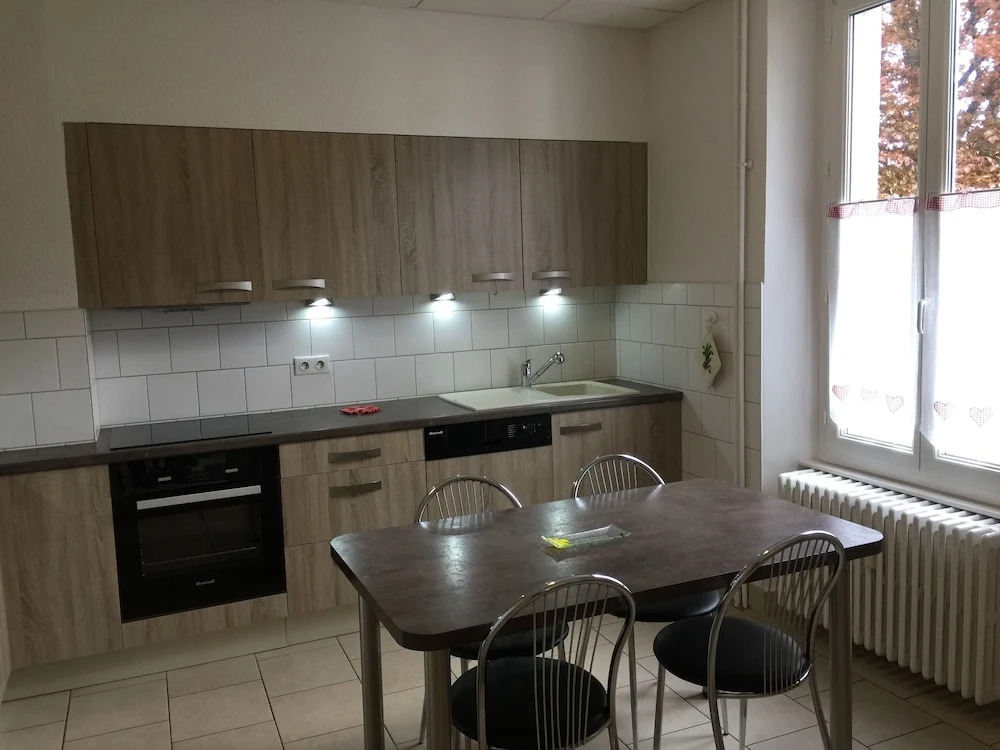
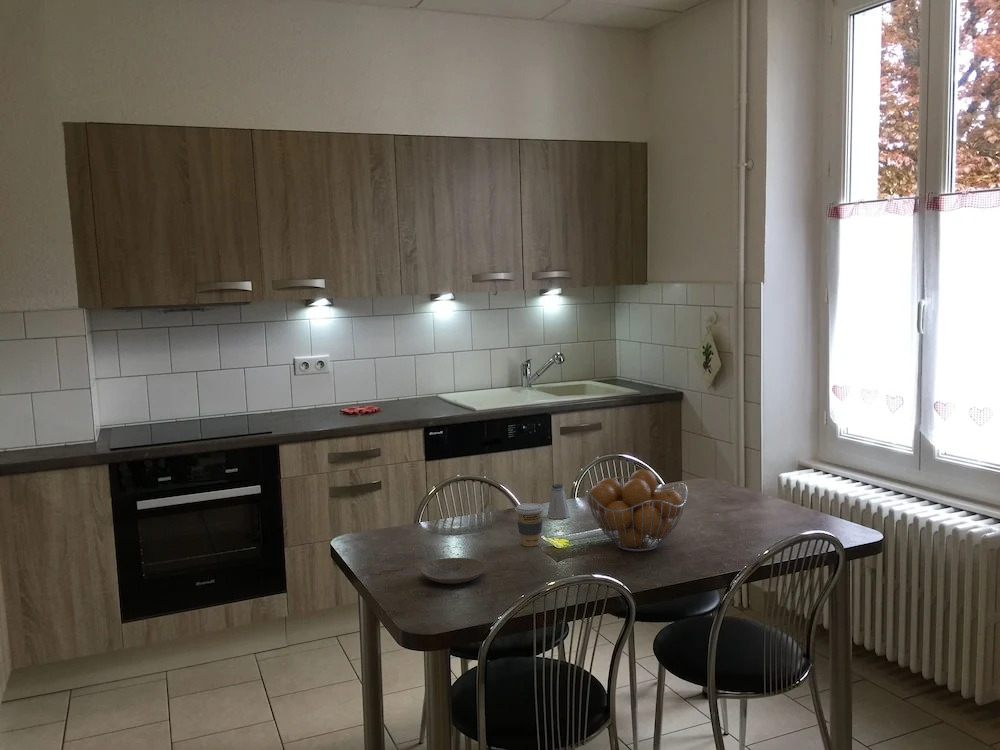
+ saltshaker [546,483,571,520]
+ fruit basket [585,468,688,553]
+ plate [418,557,487,585]
+ coffee cup [514,502,545,547]
